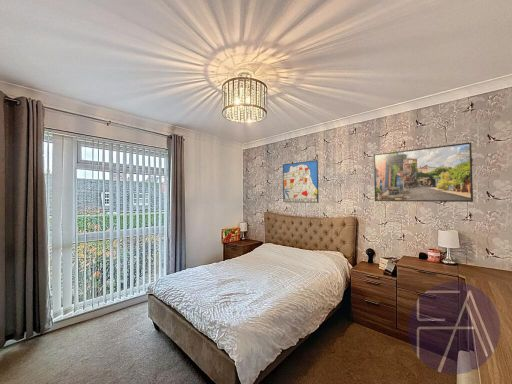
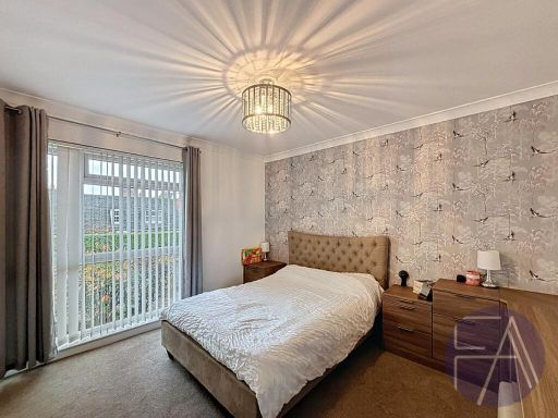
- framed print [373,141,474,203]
- wall art [282,159,320,204]
